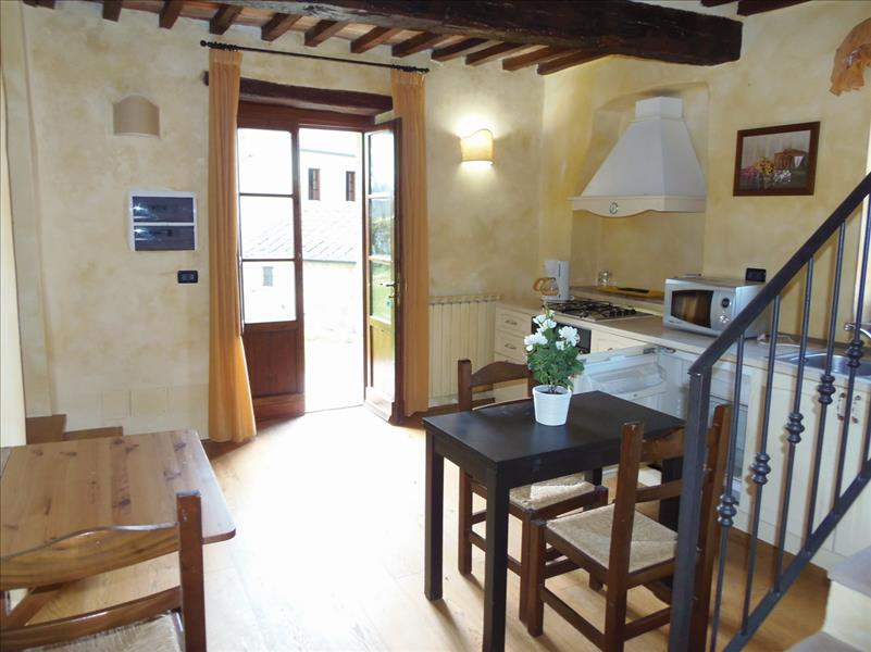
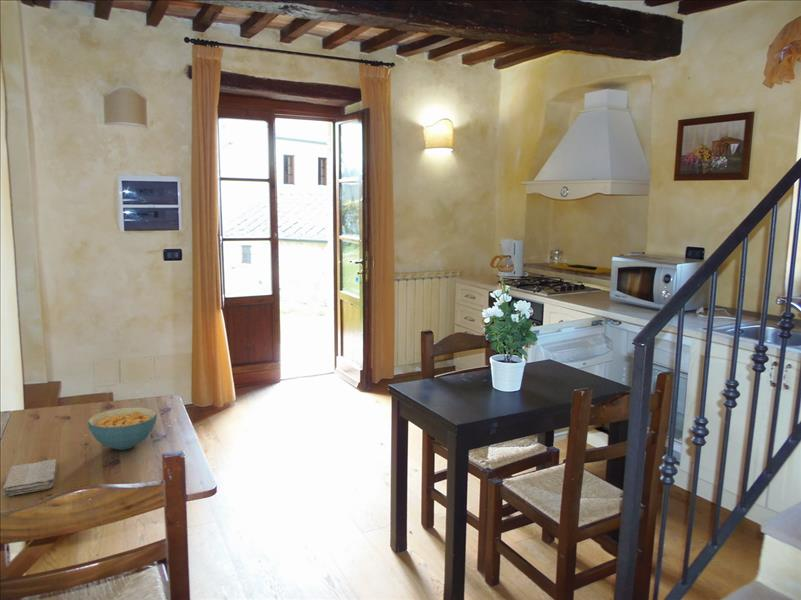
+ cereal bowl [87,406,158,451]
+ washcloth [2,458,58,498]
